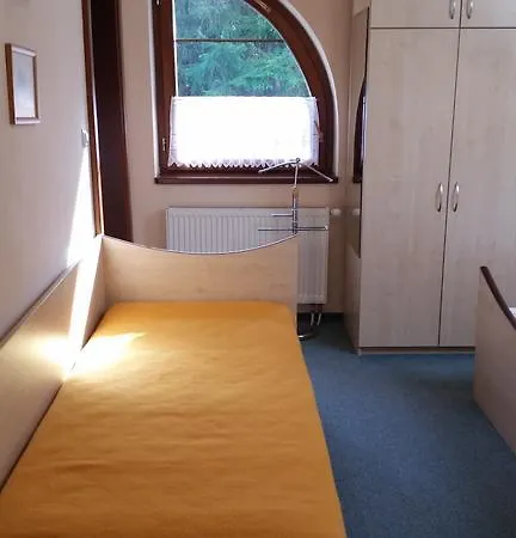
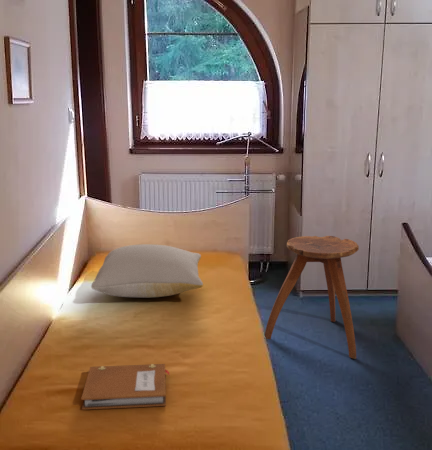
+ notebook [80,363,171,411]
+ stool [264,235,360,360]
+ pillow [90,243,204,298]
